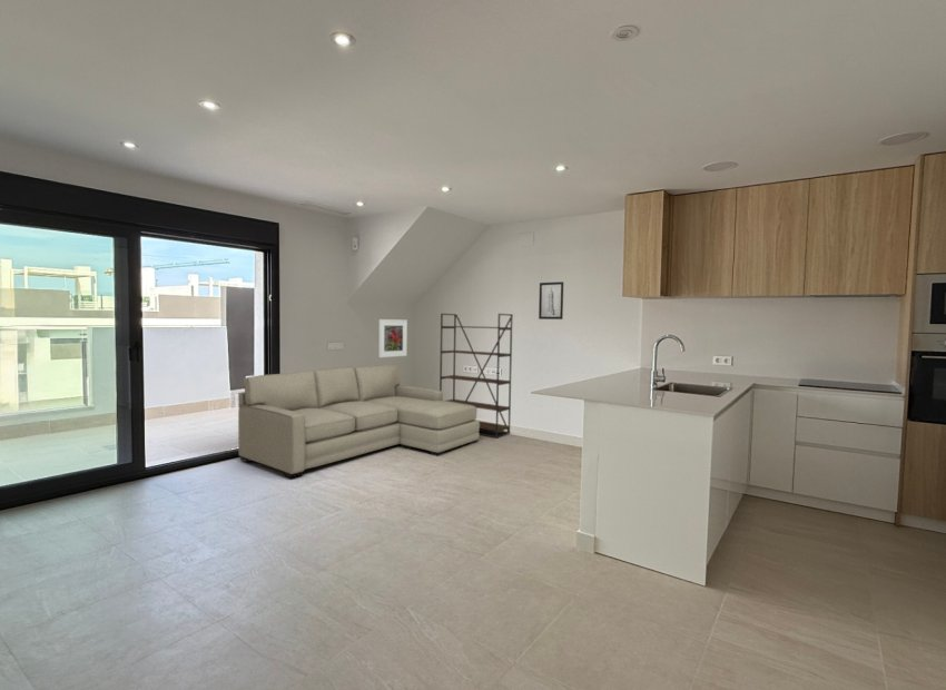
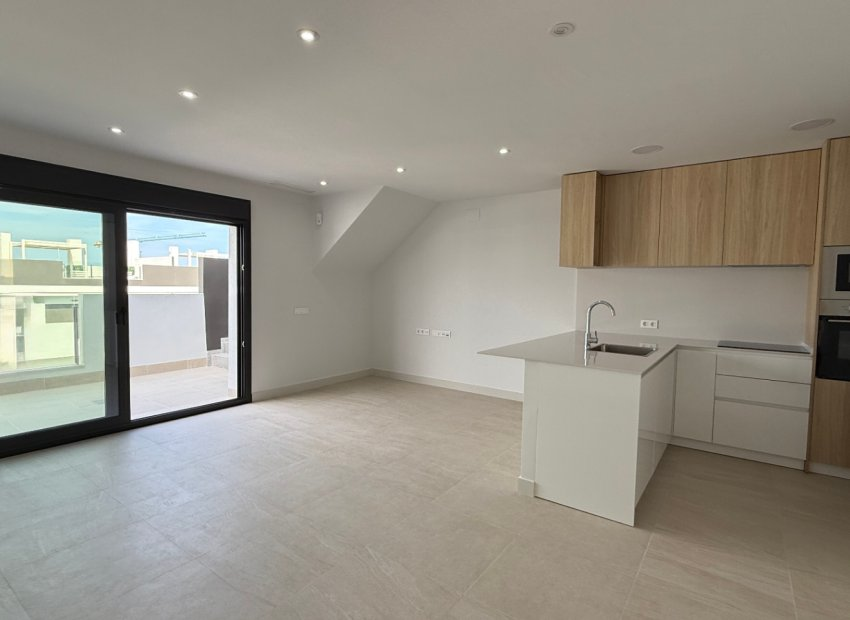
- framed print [377,318,408,358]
- bookshelf [438,313,514,440]
- wall art [538,280,564,321]
- sofa [237,364,481,479]
